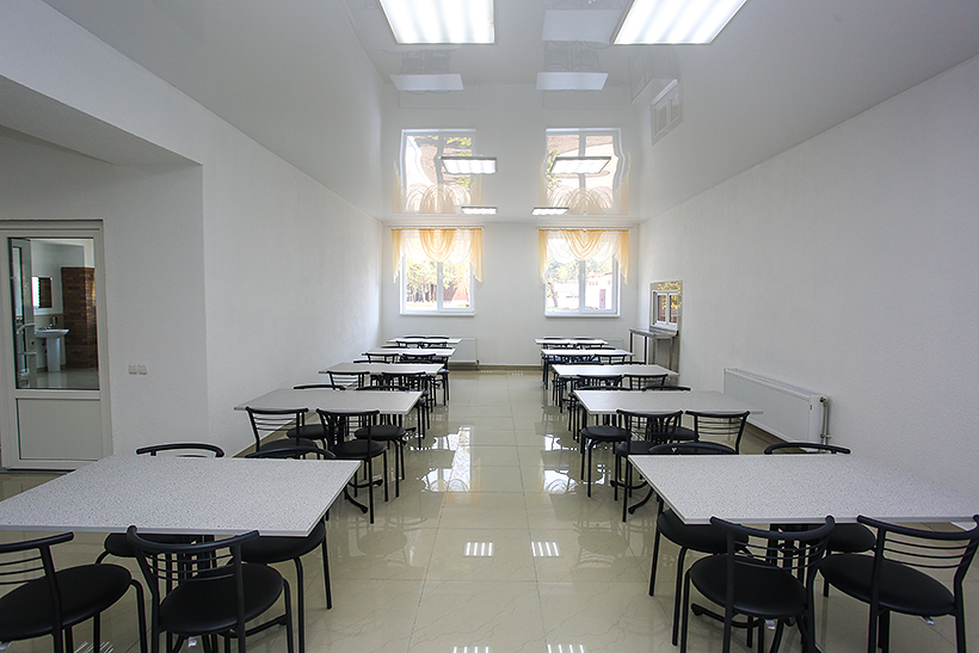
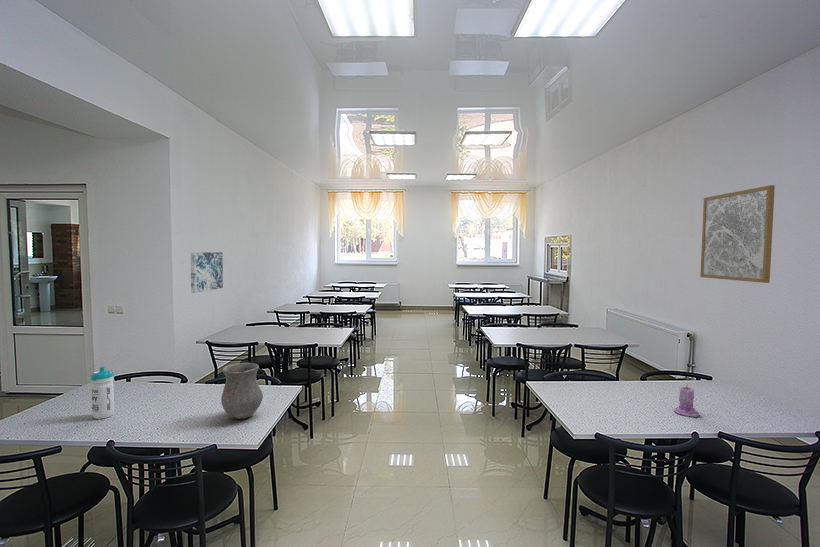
+ wall art [190,251,224,294]
+ candle [673,384,700,418]
+ wall art [699,184,776,284]
+ water bottle [90,365,115,420]
+ vase [220,362,264,420]
